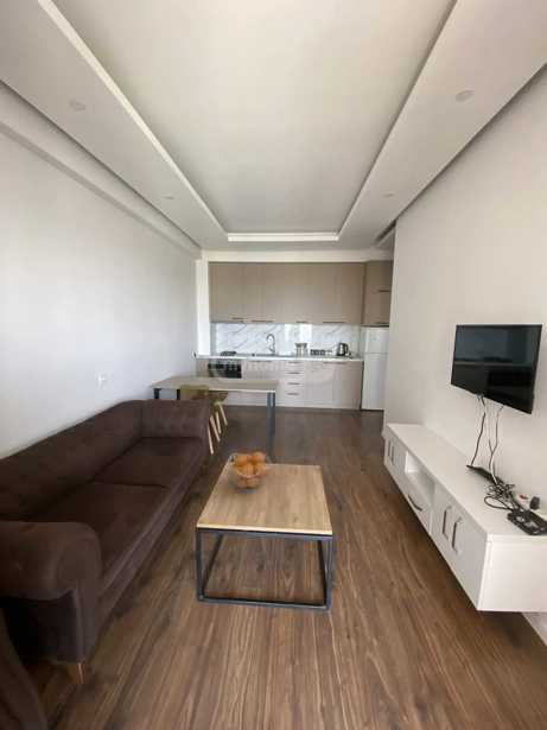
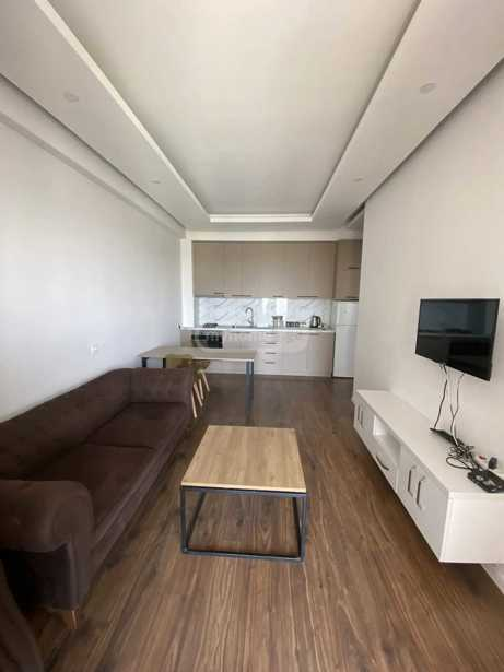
- fruit basket [225,451,273,493]
